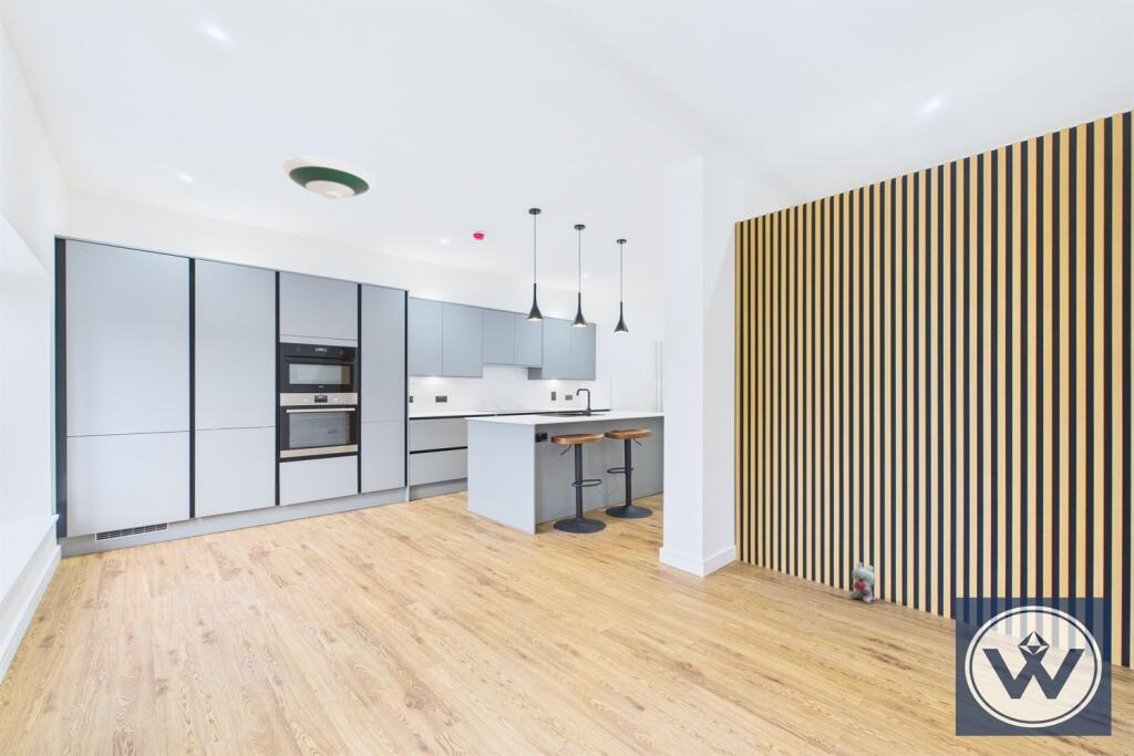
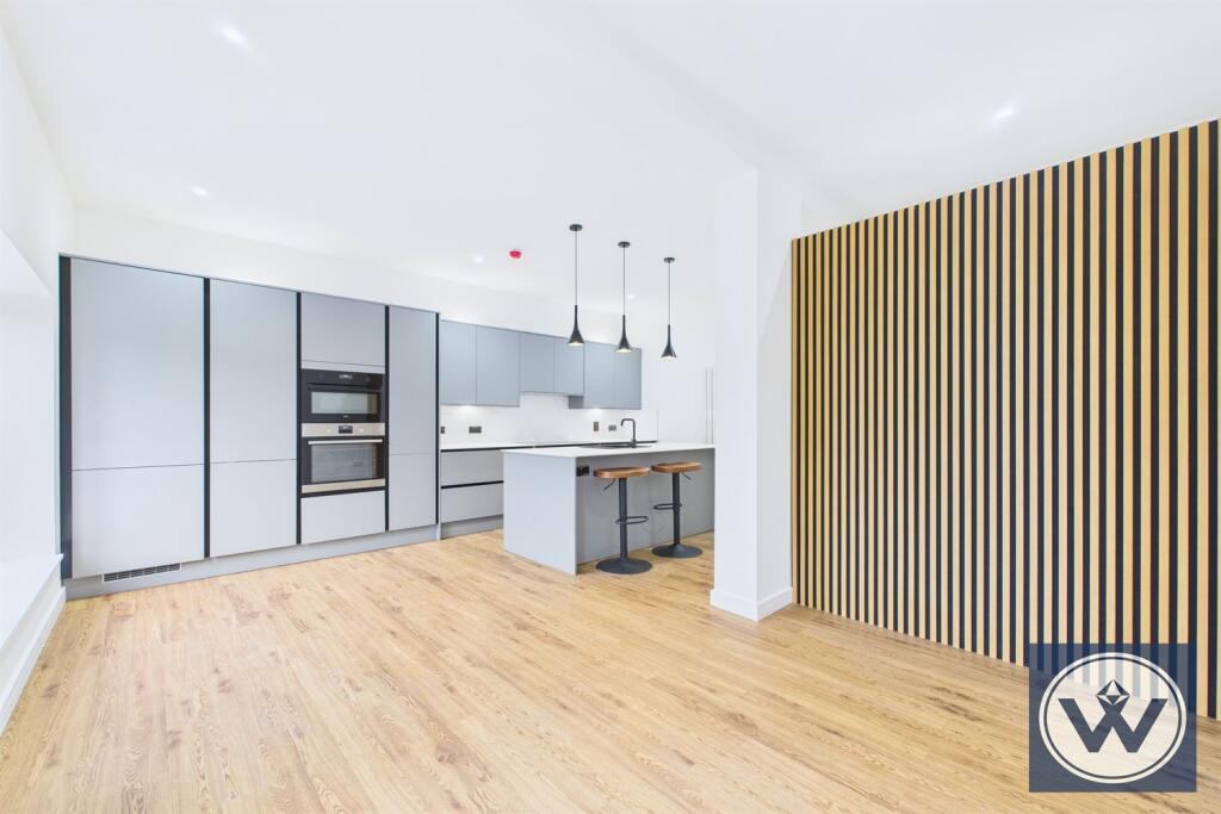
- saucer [280,156,377,200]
- plush toy [849,561,877,604]
